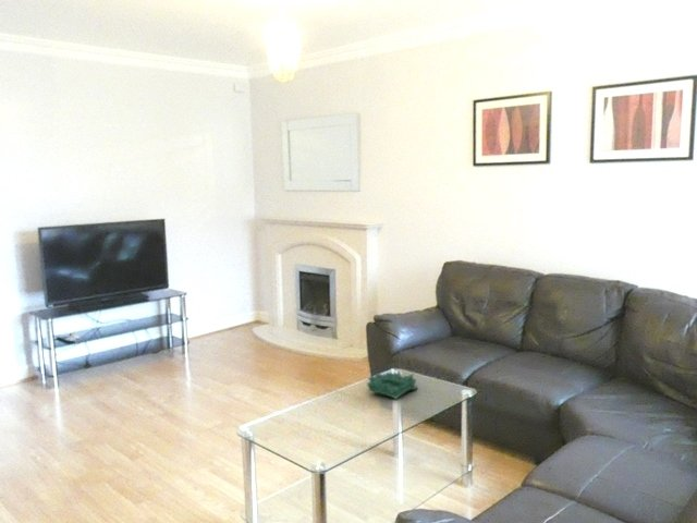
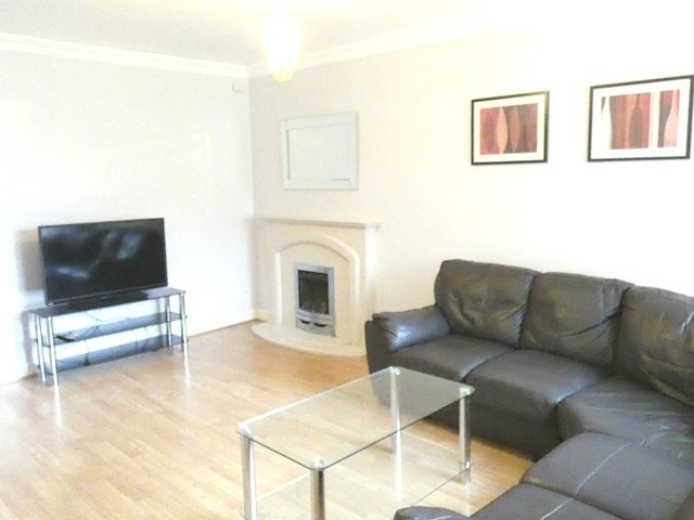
- decorative bowl [366,369,419,401]
